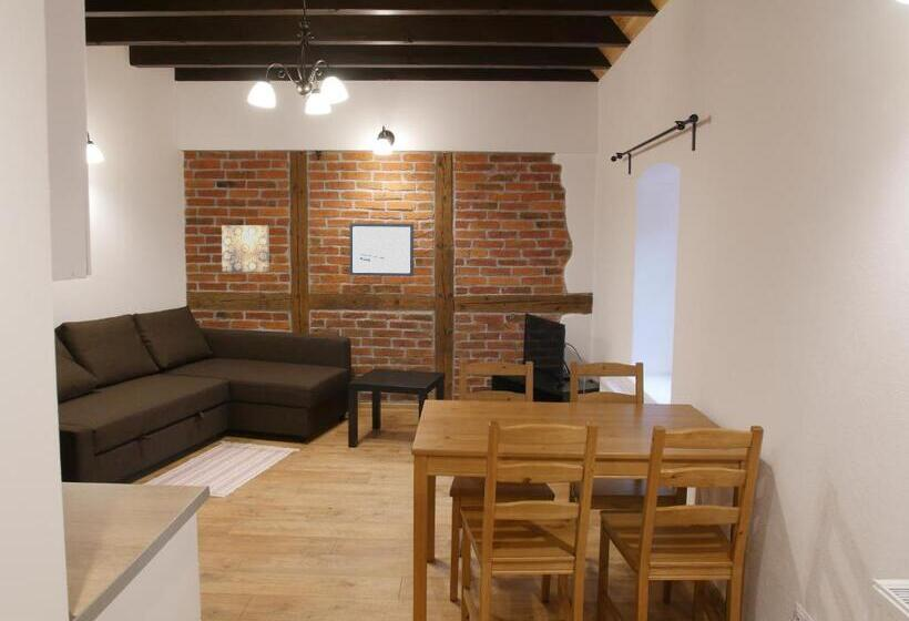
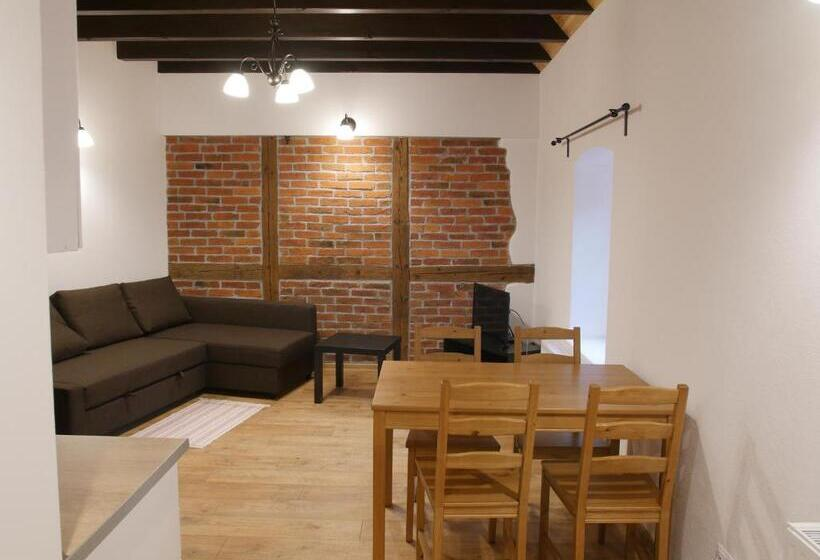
- wall art [349,222,415,277]
- wall art [221,224,270,273]
